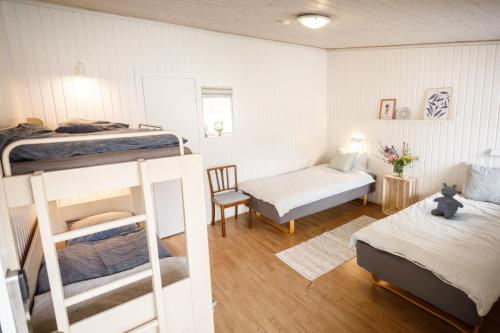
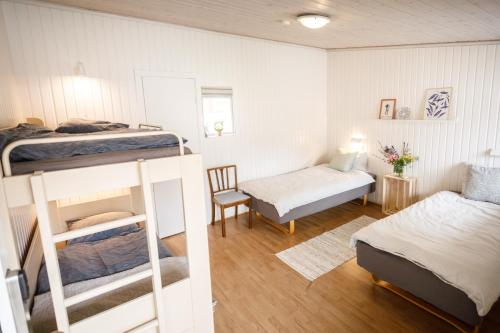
- stuffed bear [430,182,465,220]
